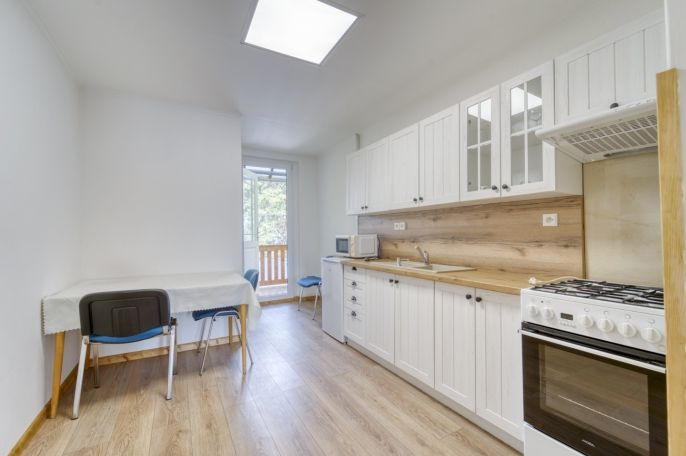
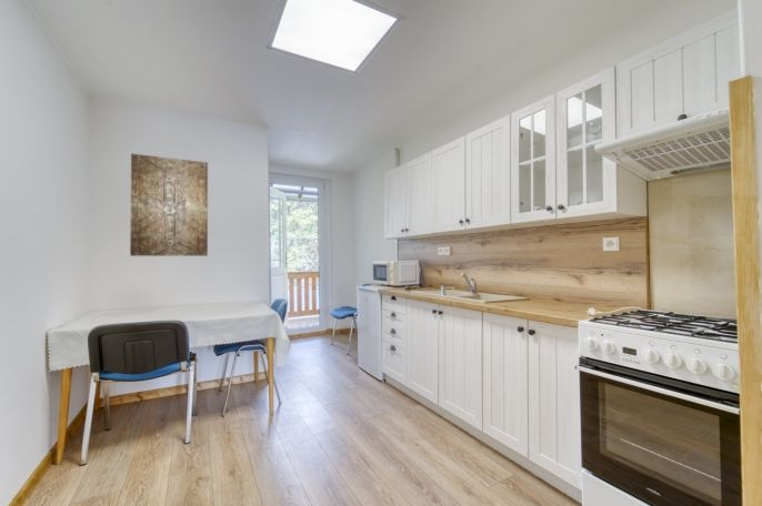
+ wall art [129,152,209,257]
